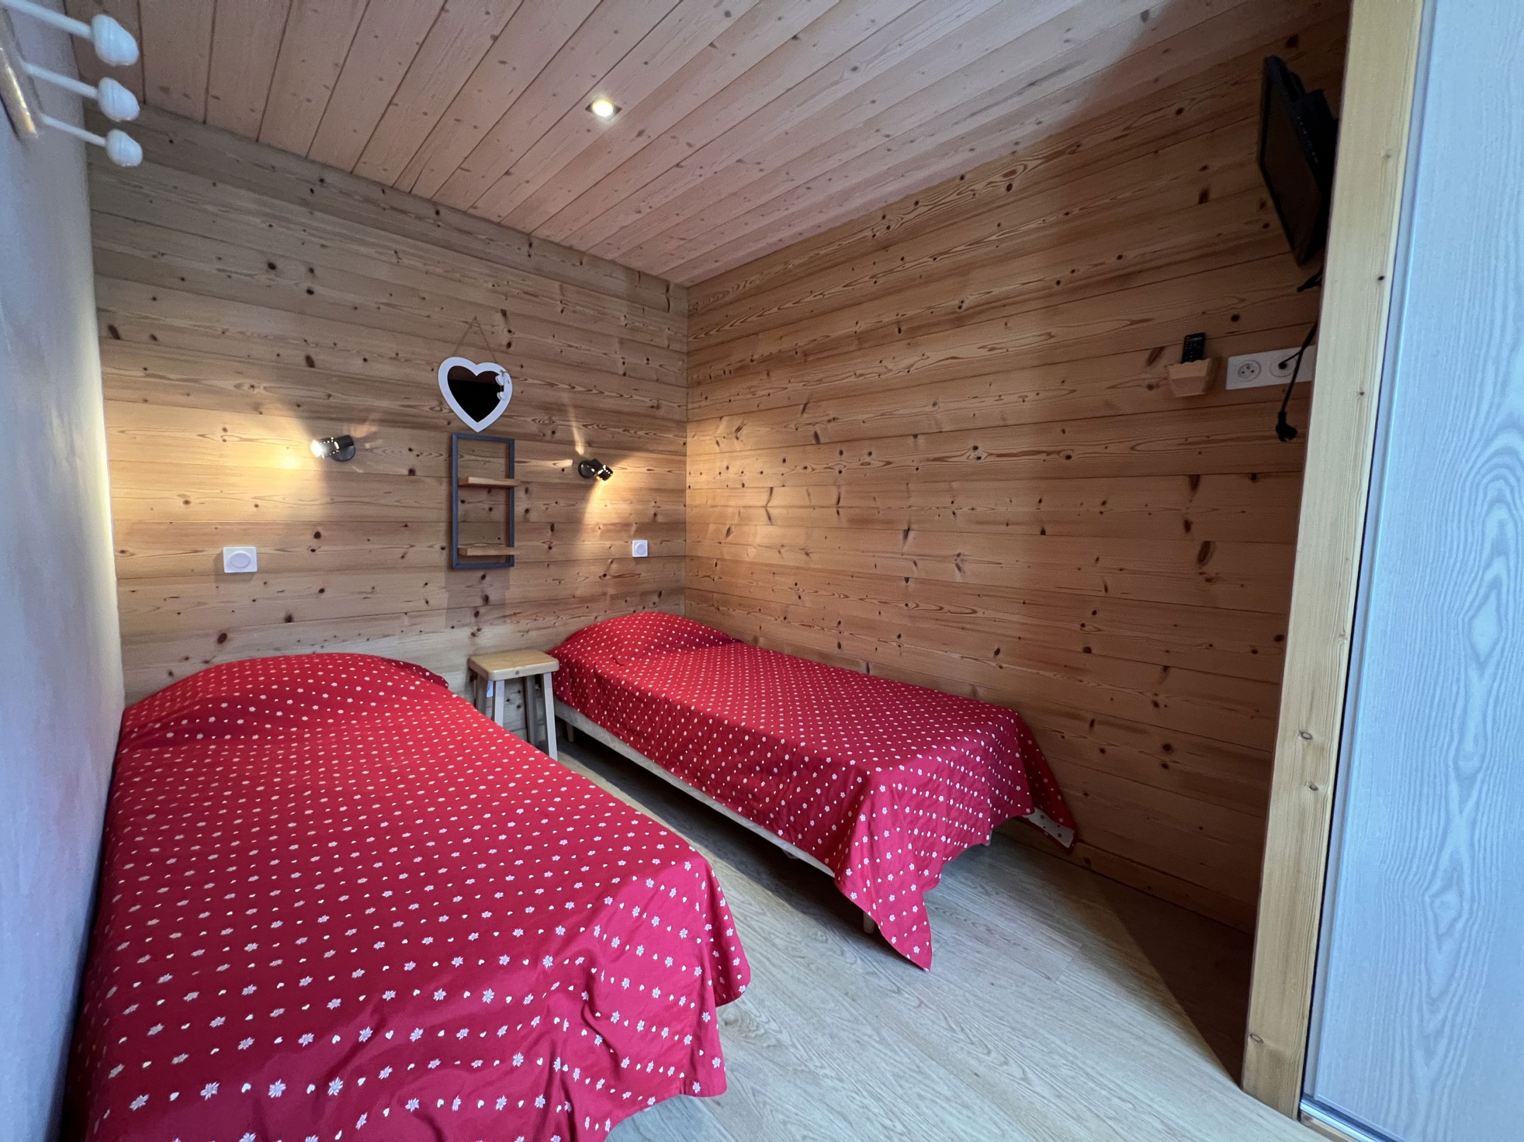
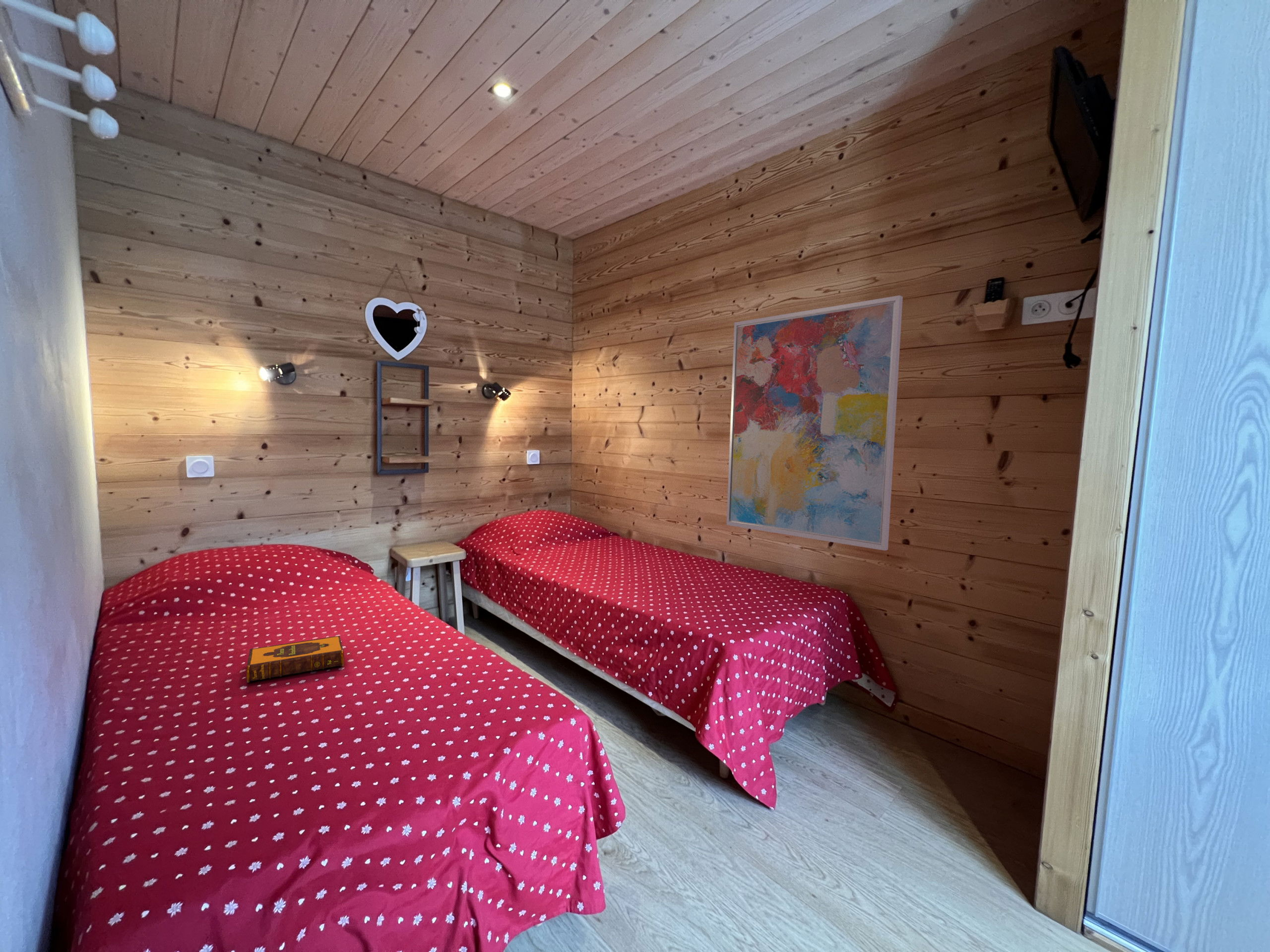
+ wall art [726,295,903,551]
+ hardback book [246,635,344,683]
